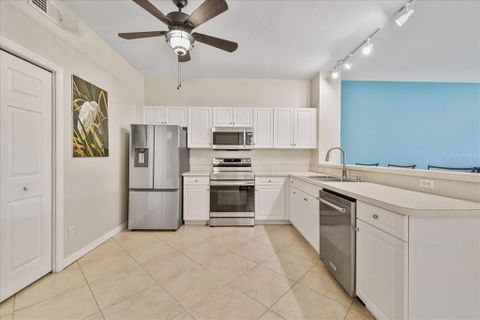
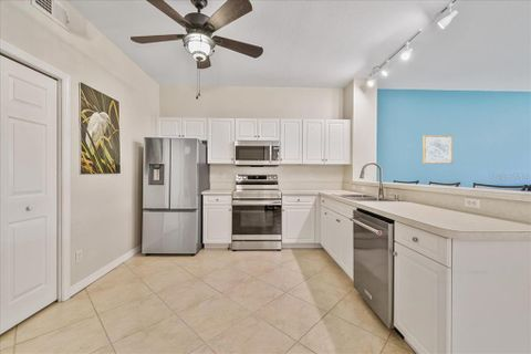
+ wall art [421,134,454,165]
